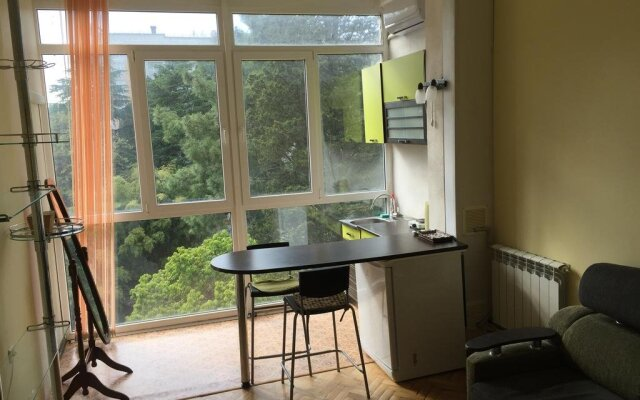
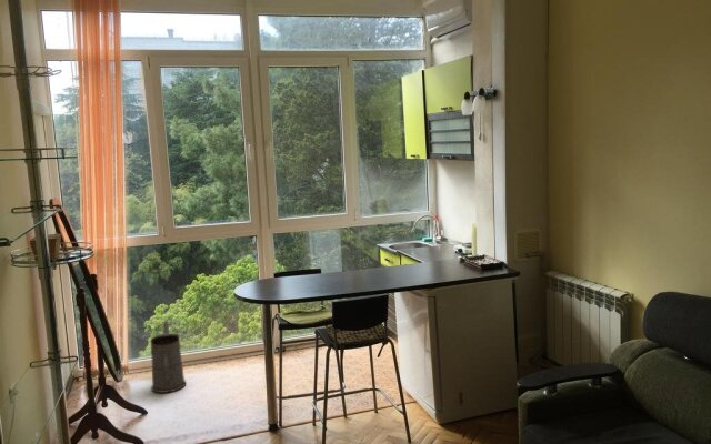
+ watering can [150,321,187,394]
